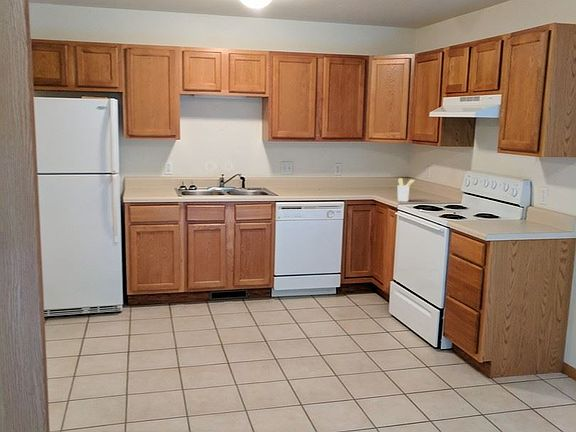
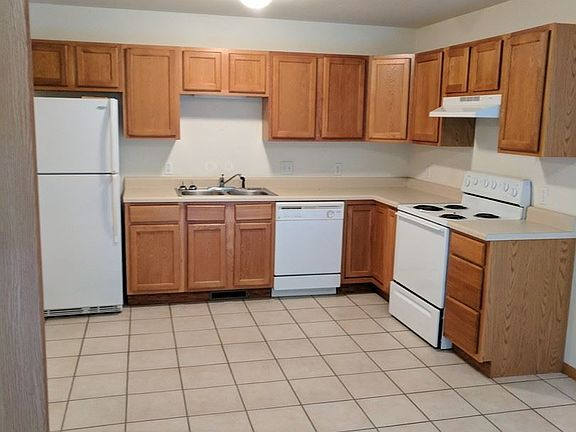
- utensil holder [397,177,416,202]
